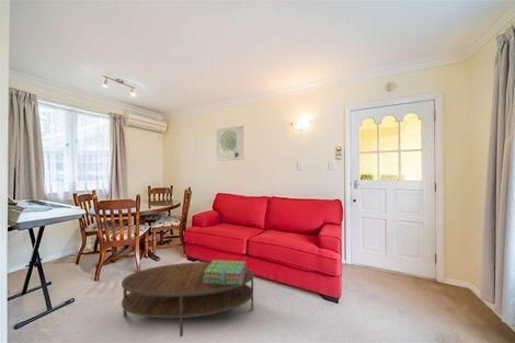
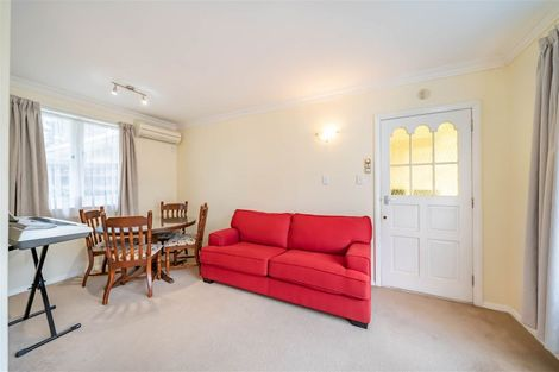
- wall art [216,125,244,162]
- stack of books [203,259,248,285]
- coffee table [121,261,254,338]
